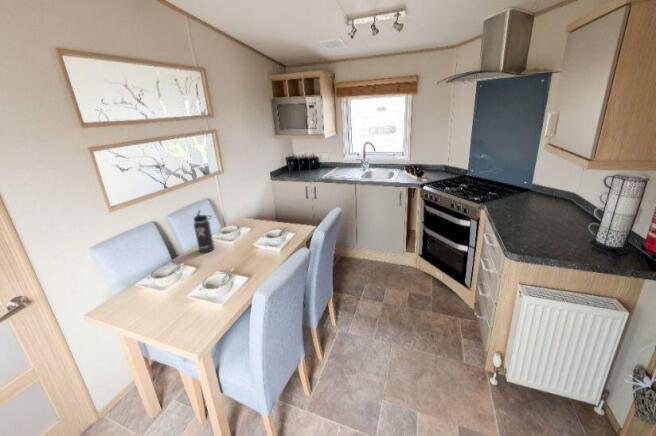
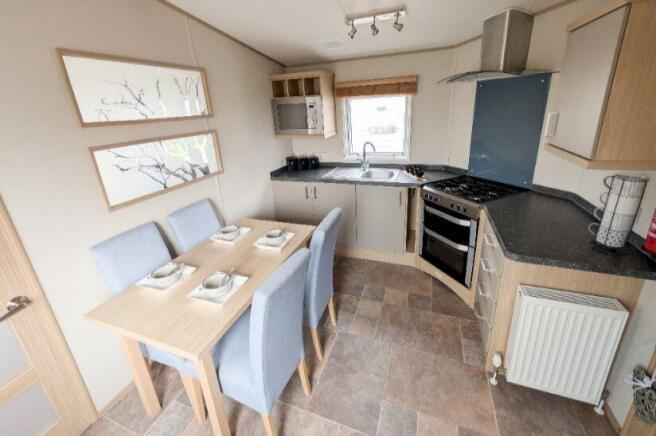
- thermos bottle [193,209,215,254]
